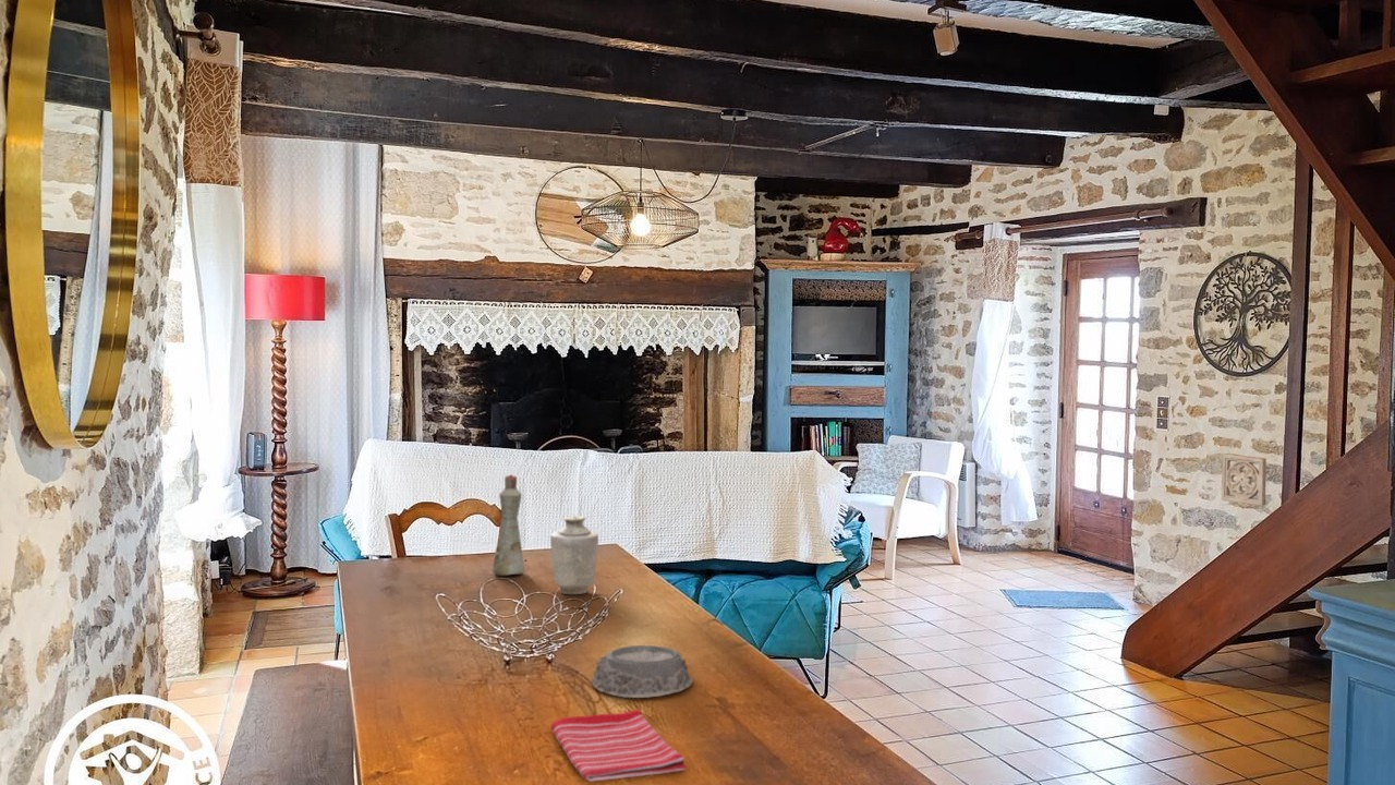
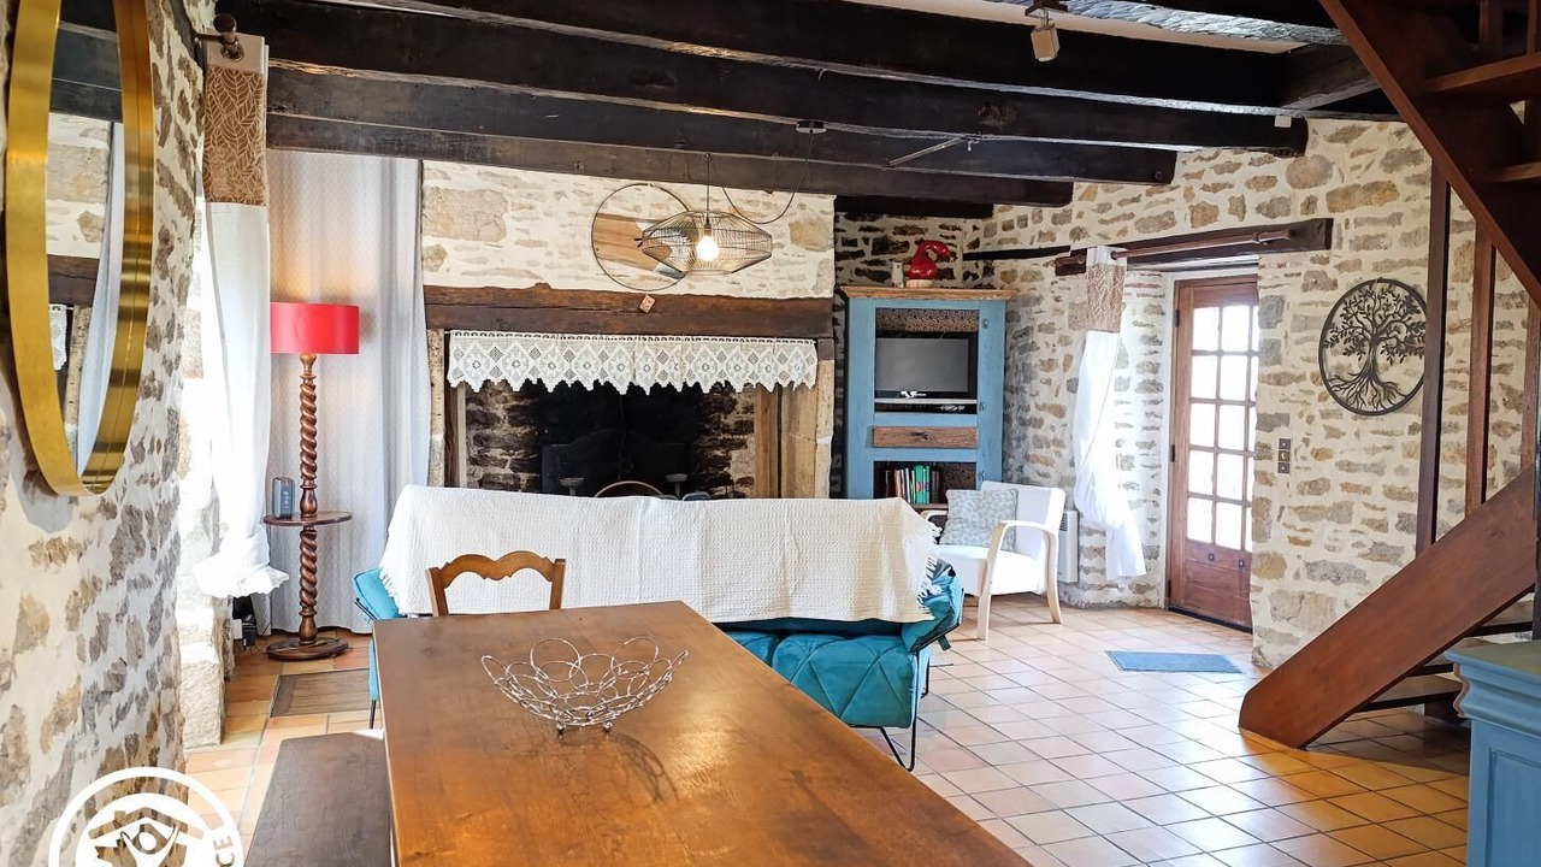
- vase [549,515,599,595]
- dish towel [550,708,687,783]
- bottle [492,473,525,577]
- mortar [591,644,693,699]
- wall ornament [1221,452,1267,507]
